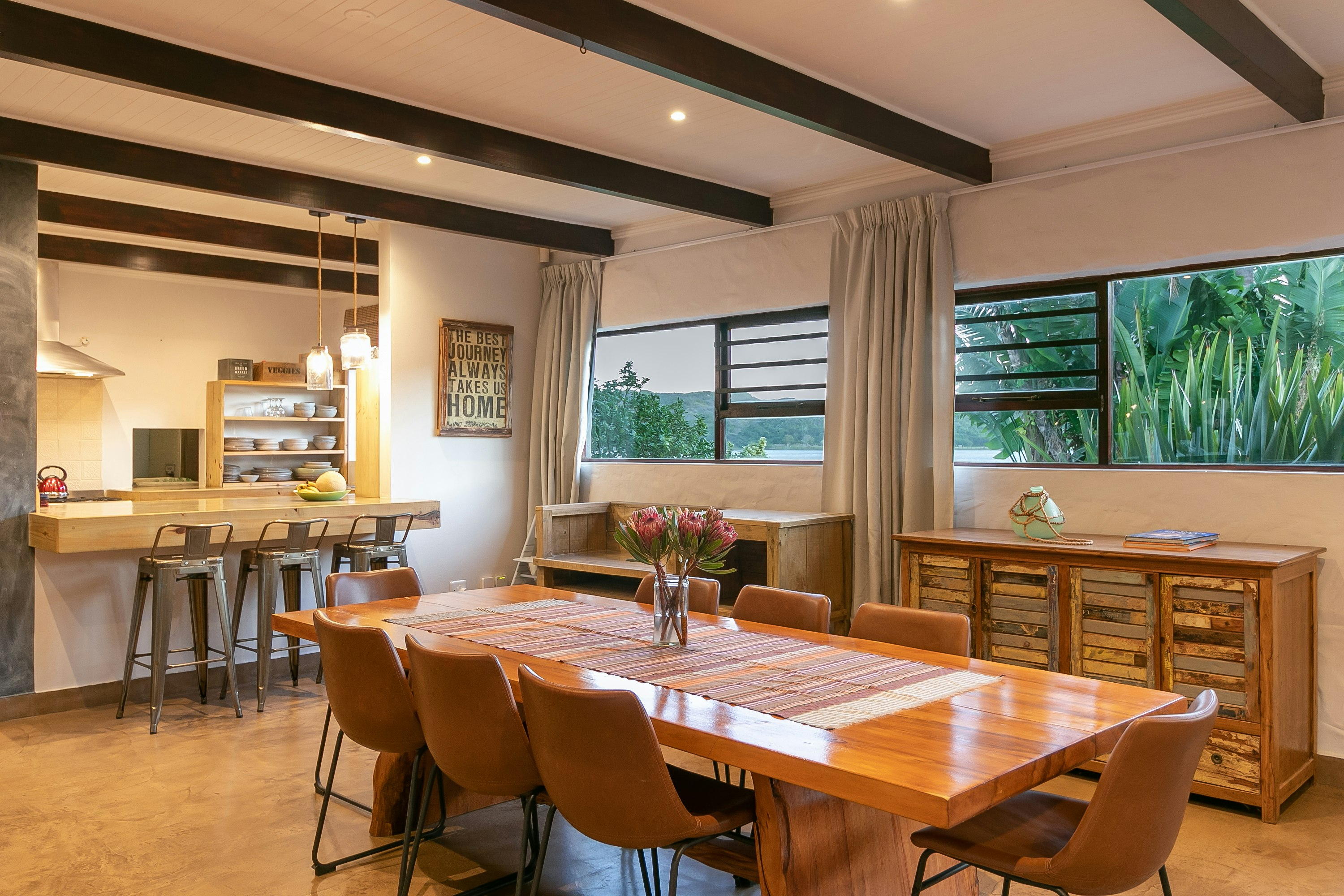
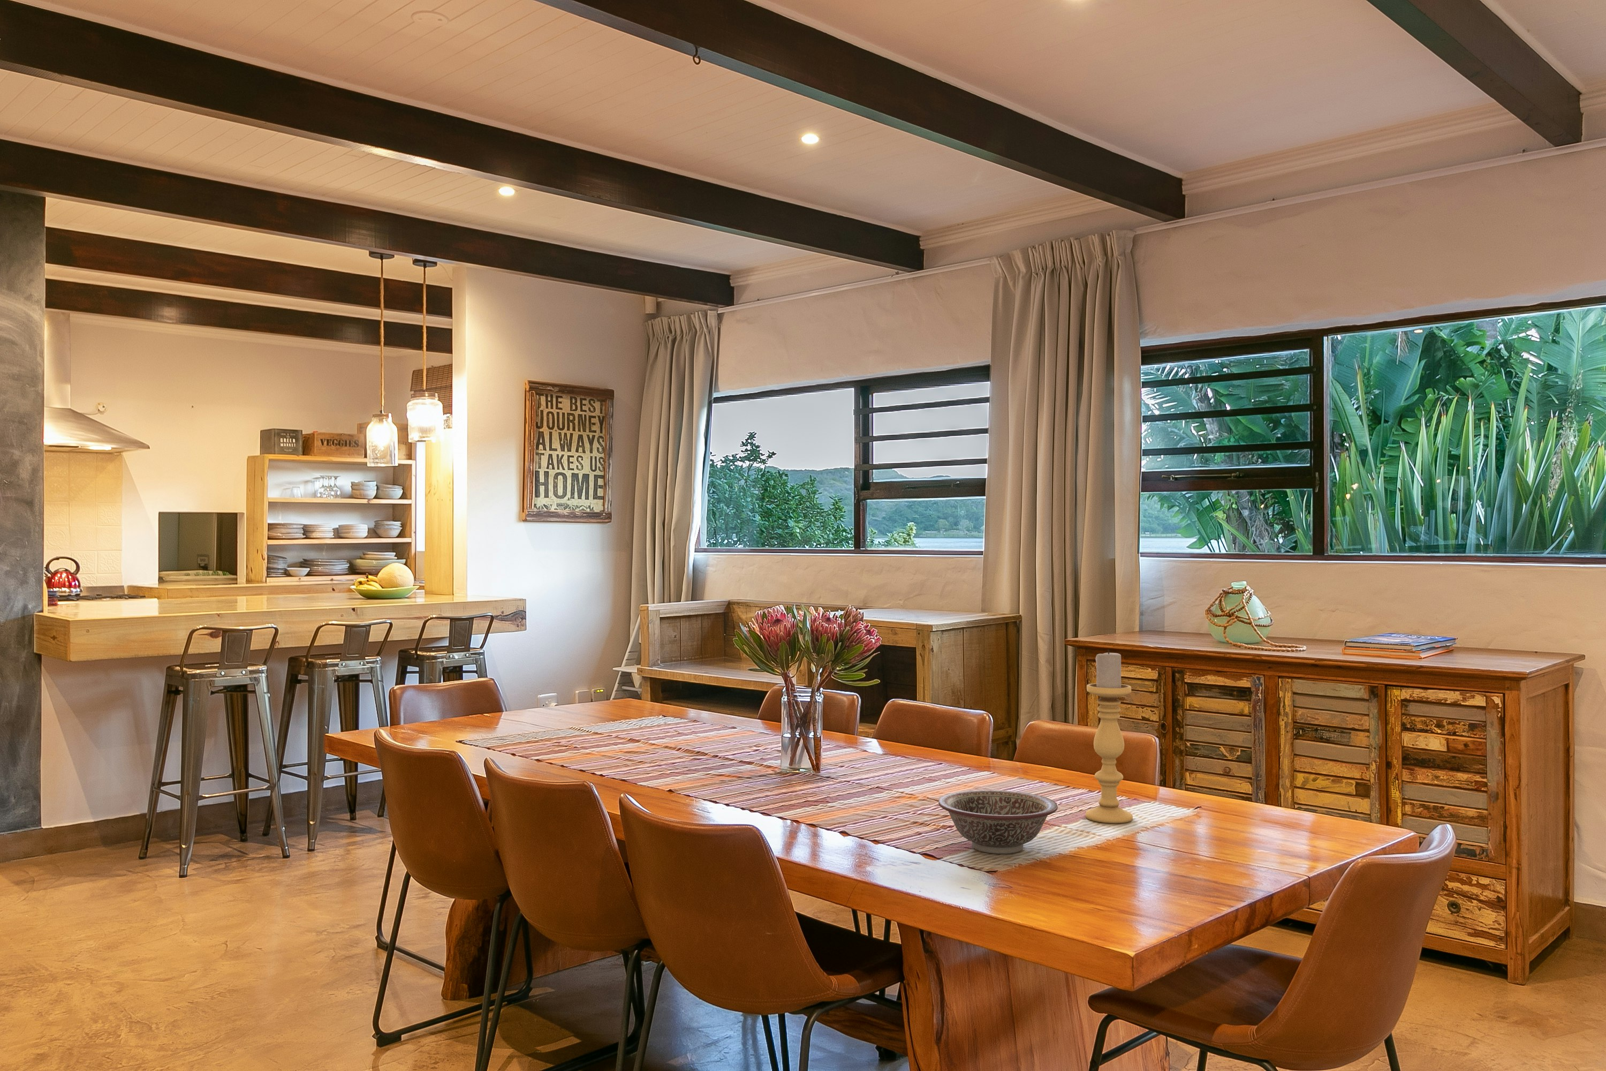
+ decorative bowl [938,789,1059,855]
+ candle holder [1085,649,1133,824]
